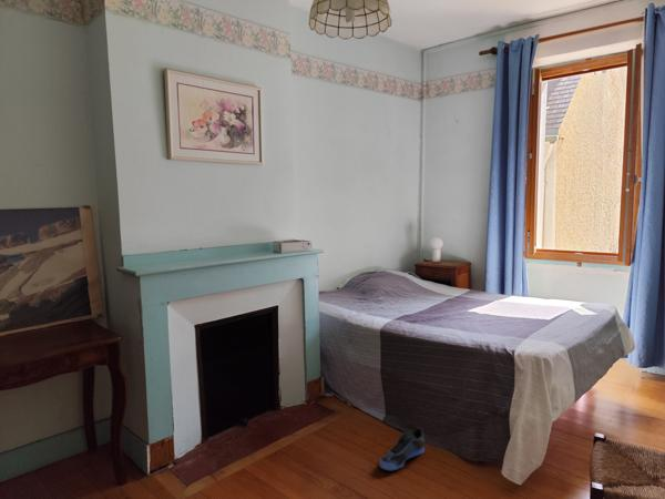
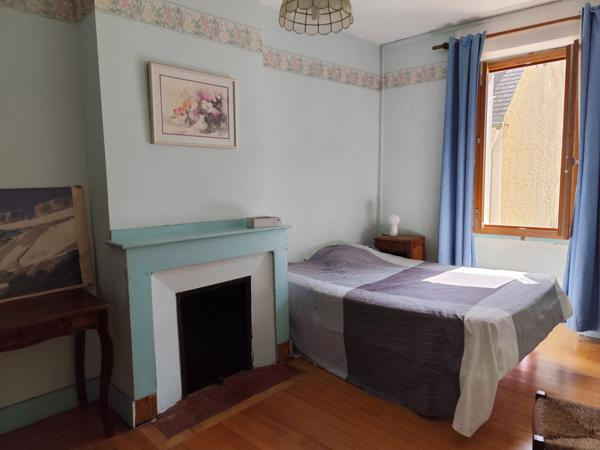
- sneaker [379,426,426,471]
